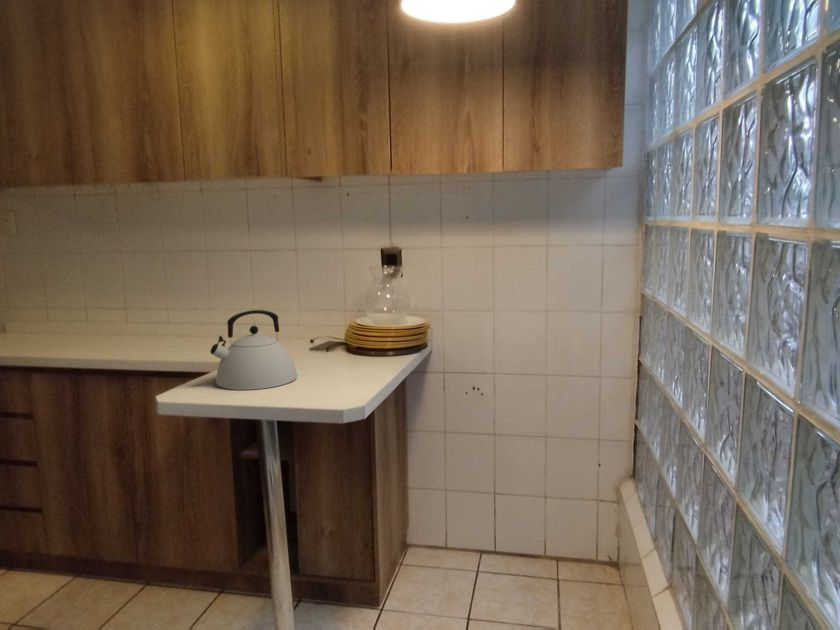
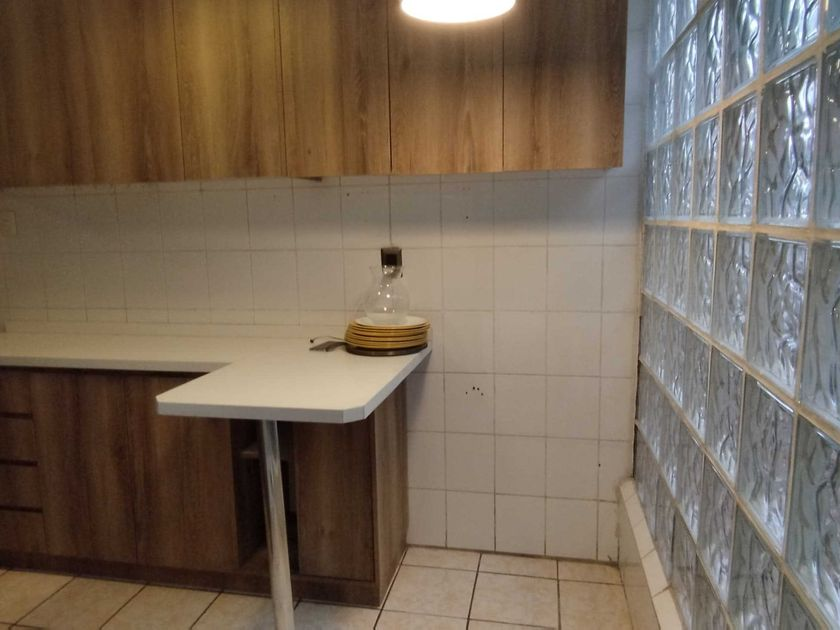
- kettle [209,309,298,391]
